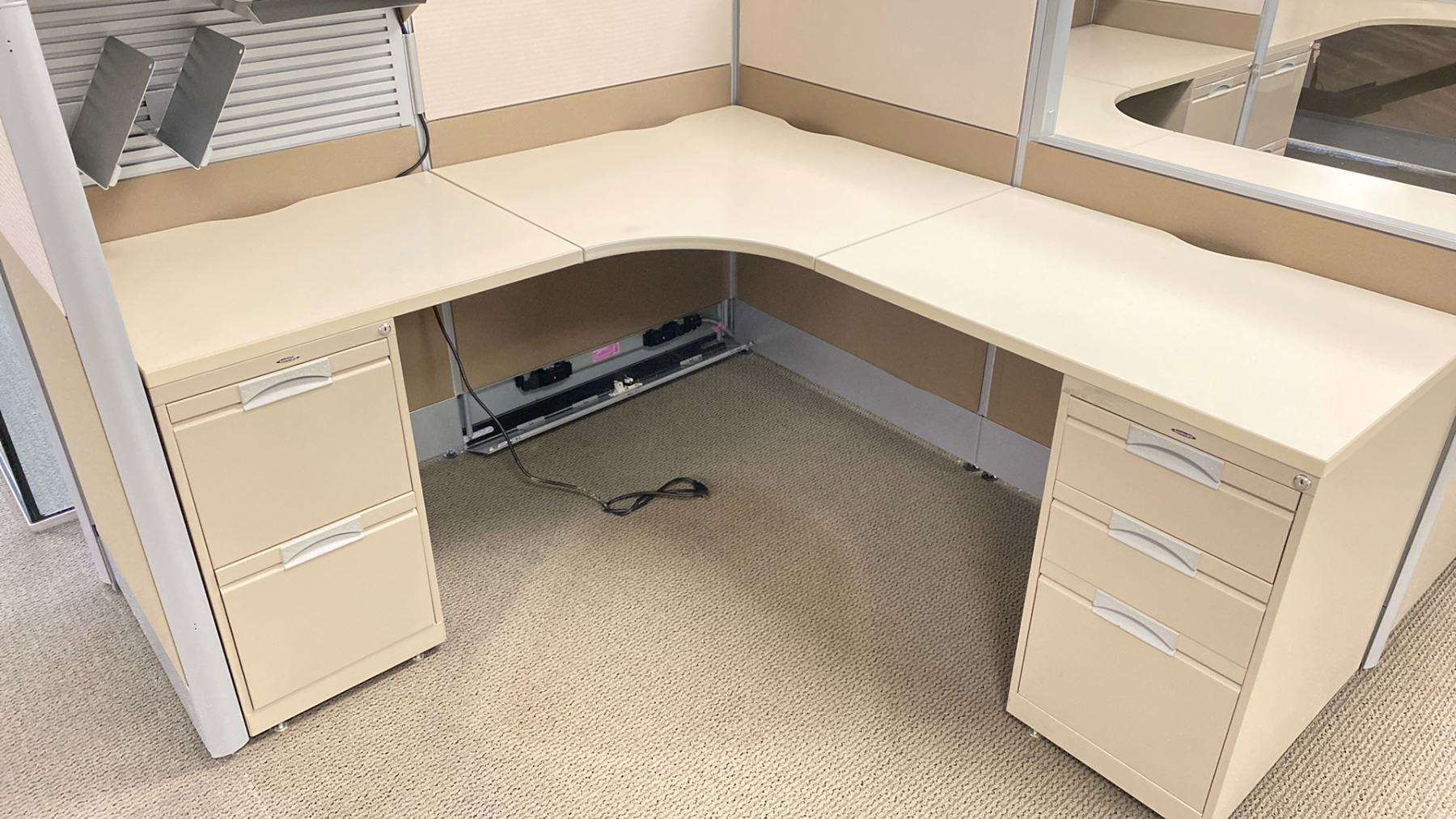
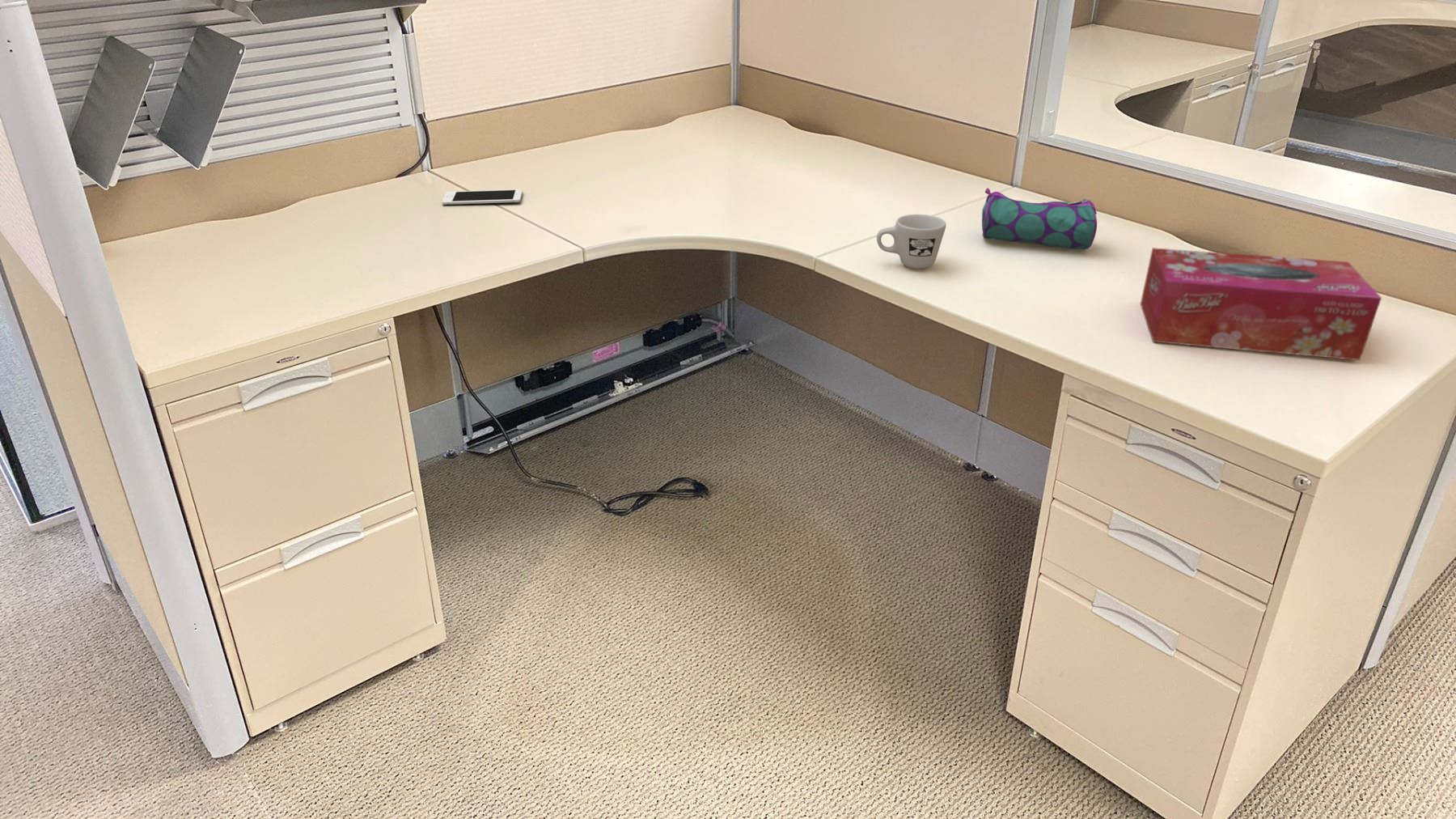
+ mug [876,214,946,269]
+ pencil case [981,187,1098,250]
+ tissue box [1140,247,1382,361]
+ cell phone [442,189,523,206]
